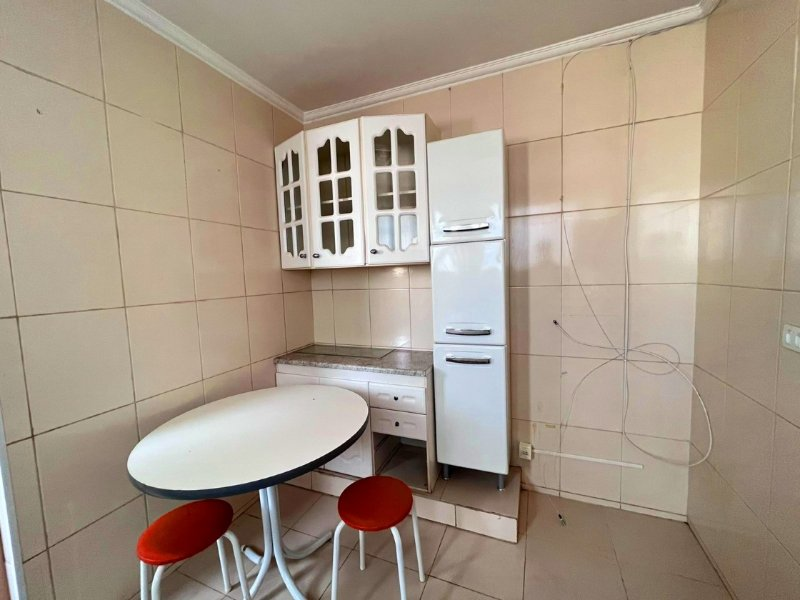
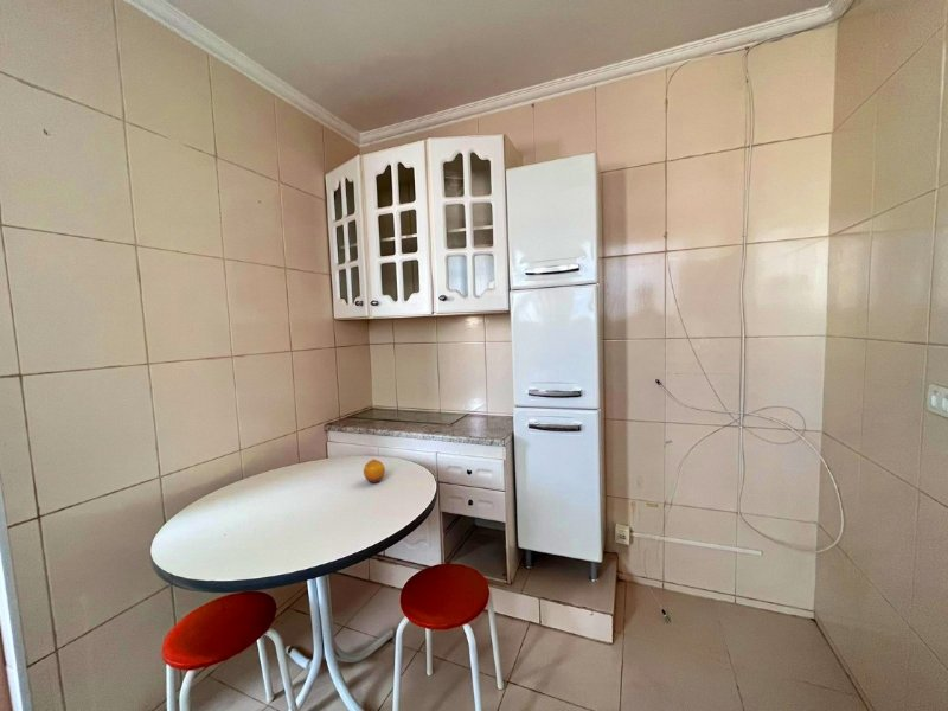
+ fruit [363,459,386,485]
